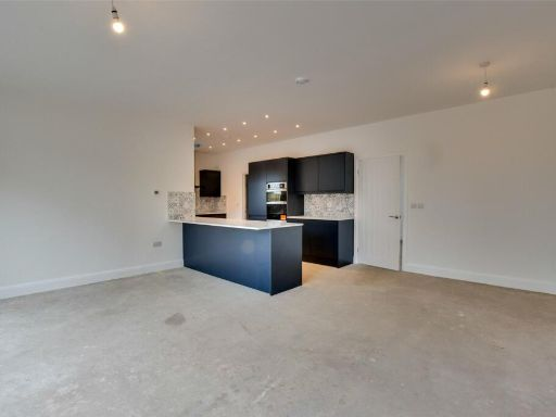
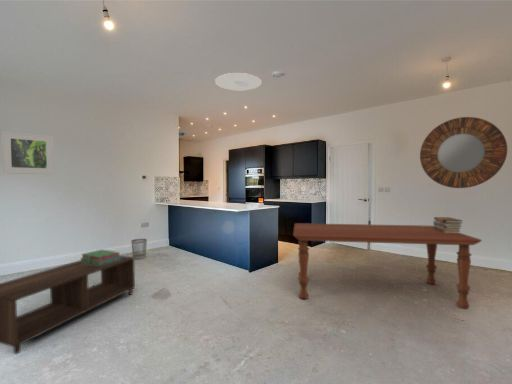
+ home mirror [419,116,508,189]
+ wastebasket [130,238,148,260]
+ coffee table [0,255,136,355]
+ dining table [292,222,483,310]
+ stack of books [80,249,121,266]
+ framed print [1,130,55,175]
+ book stack [432,216,464,233]
+ ceiling light [214,72,263,91]
